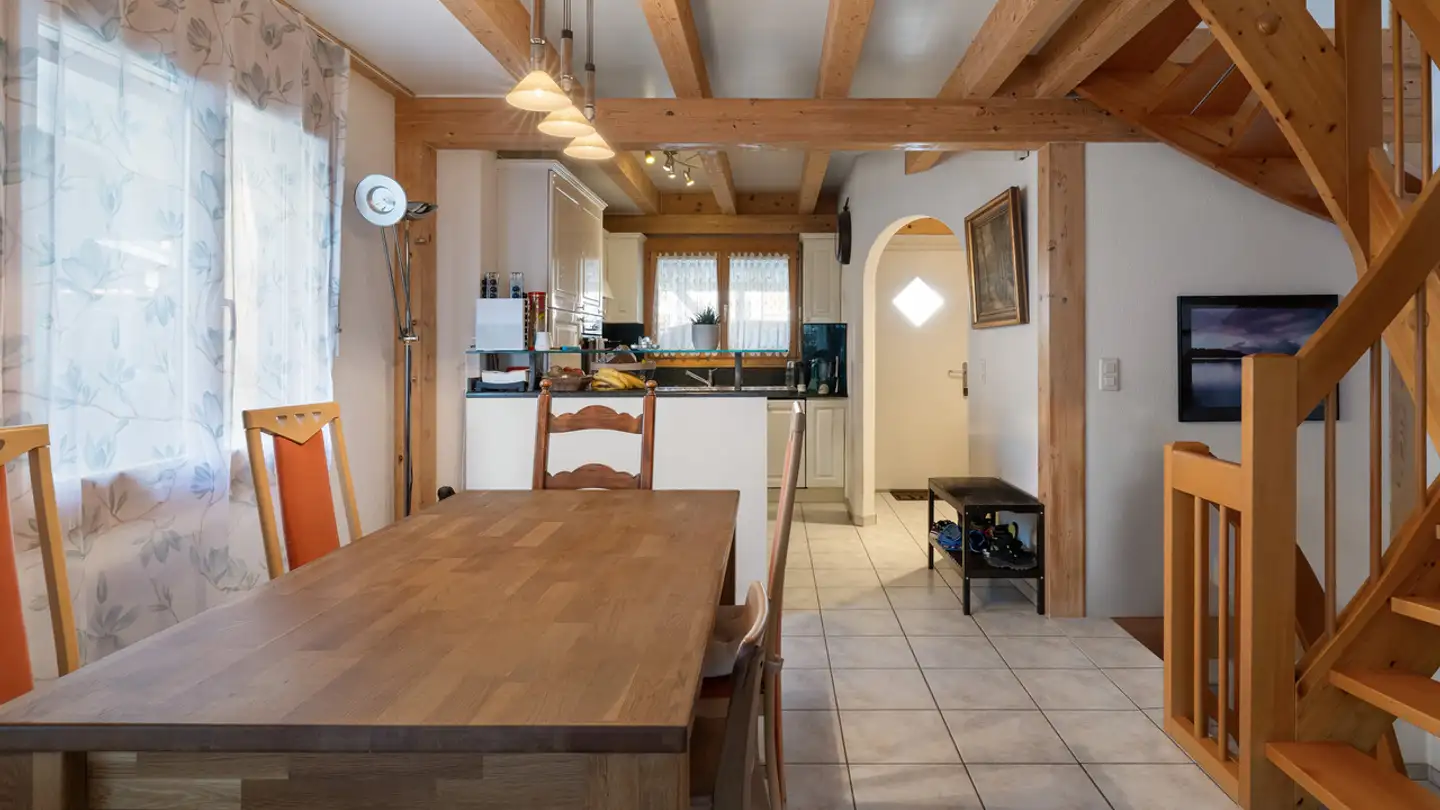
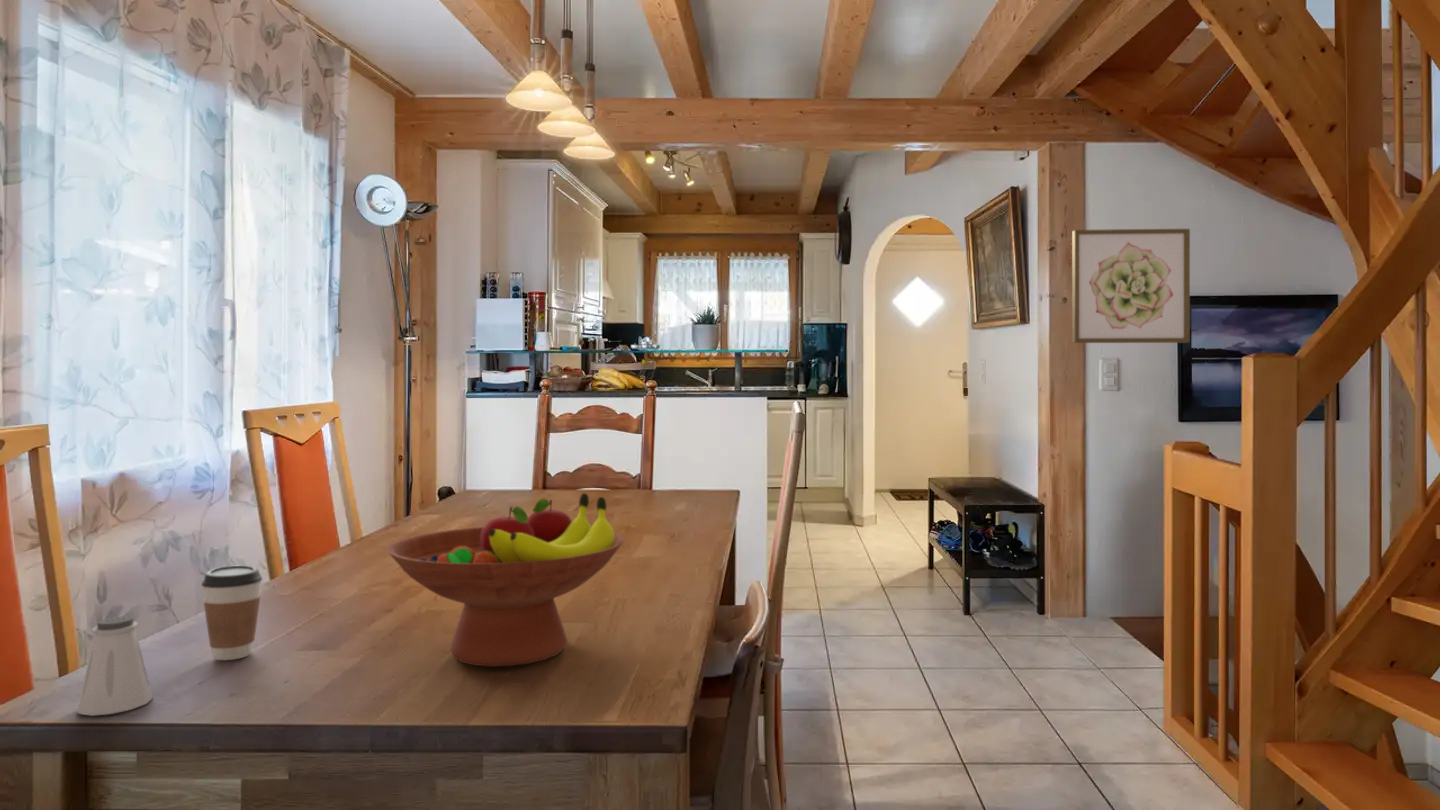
+ saltshaker [76,615,154,717]
+ coffee cup [200,564,263,661]
+ wall art [1071,228,1191,344]
+ fruit bowl [385,492,626,668]
